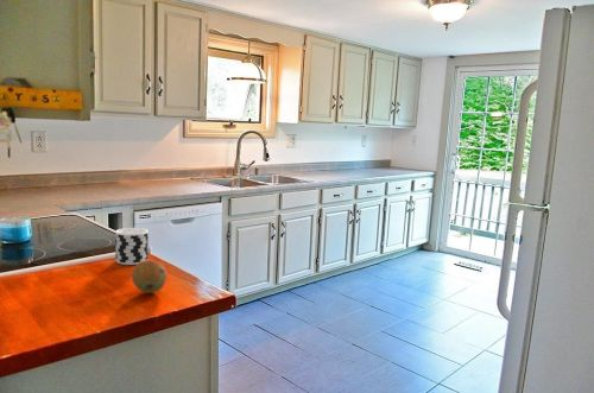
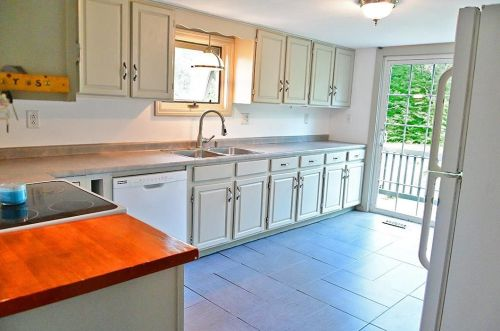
- cup [114,227,150,266]
- fruit [131,259,168,294]
